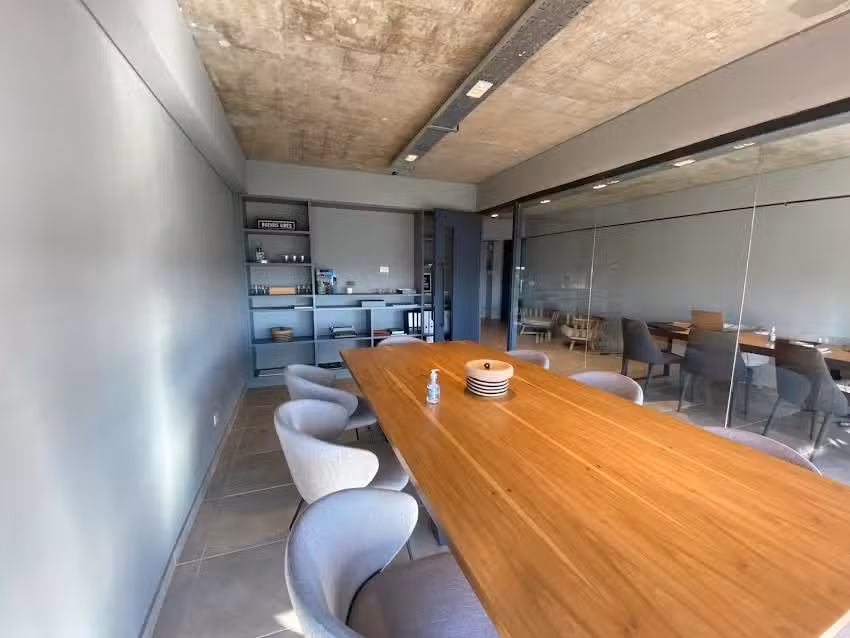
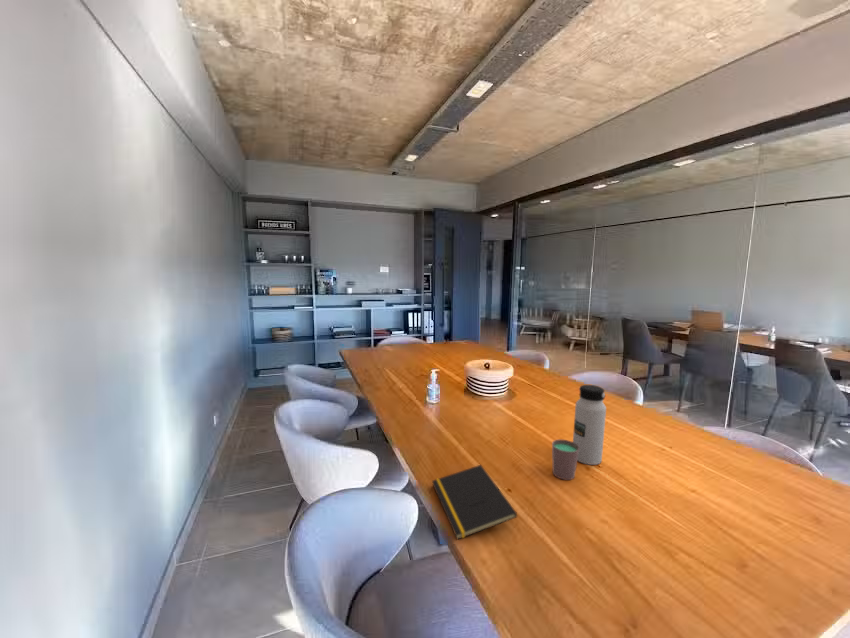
+ cup [551,438,579,481]
+ water bottle [572,384,607,466]
+ notepad [431,464,518,541]
